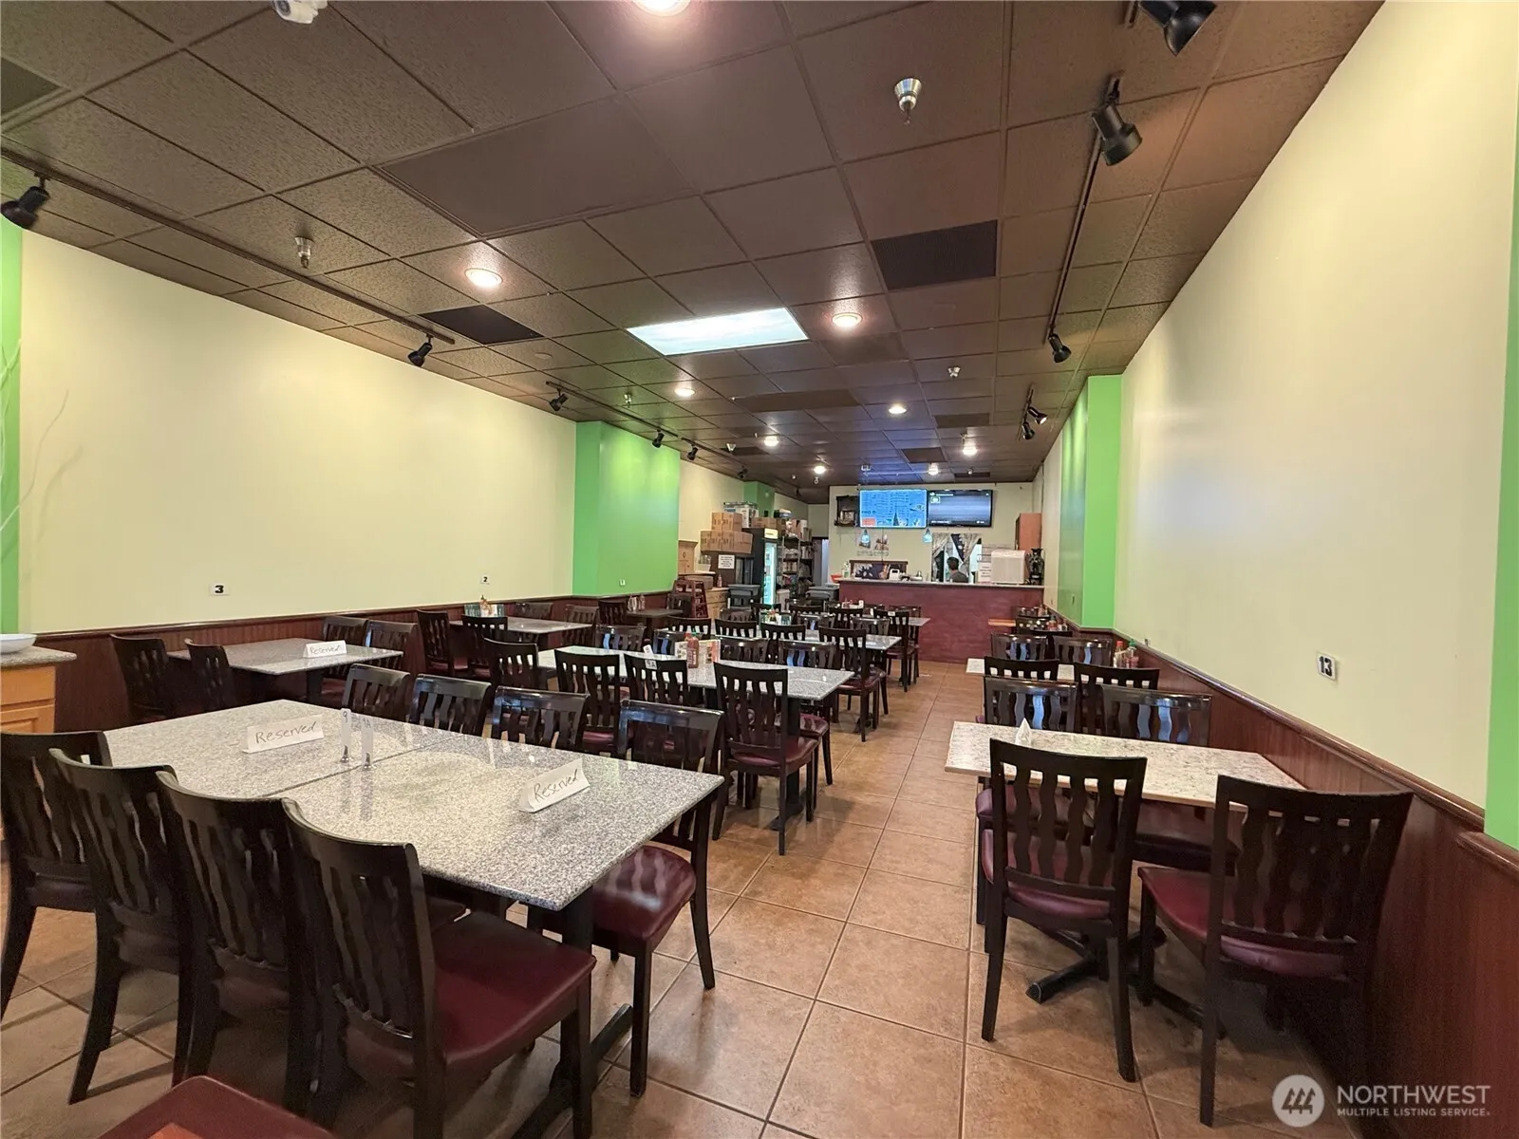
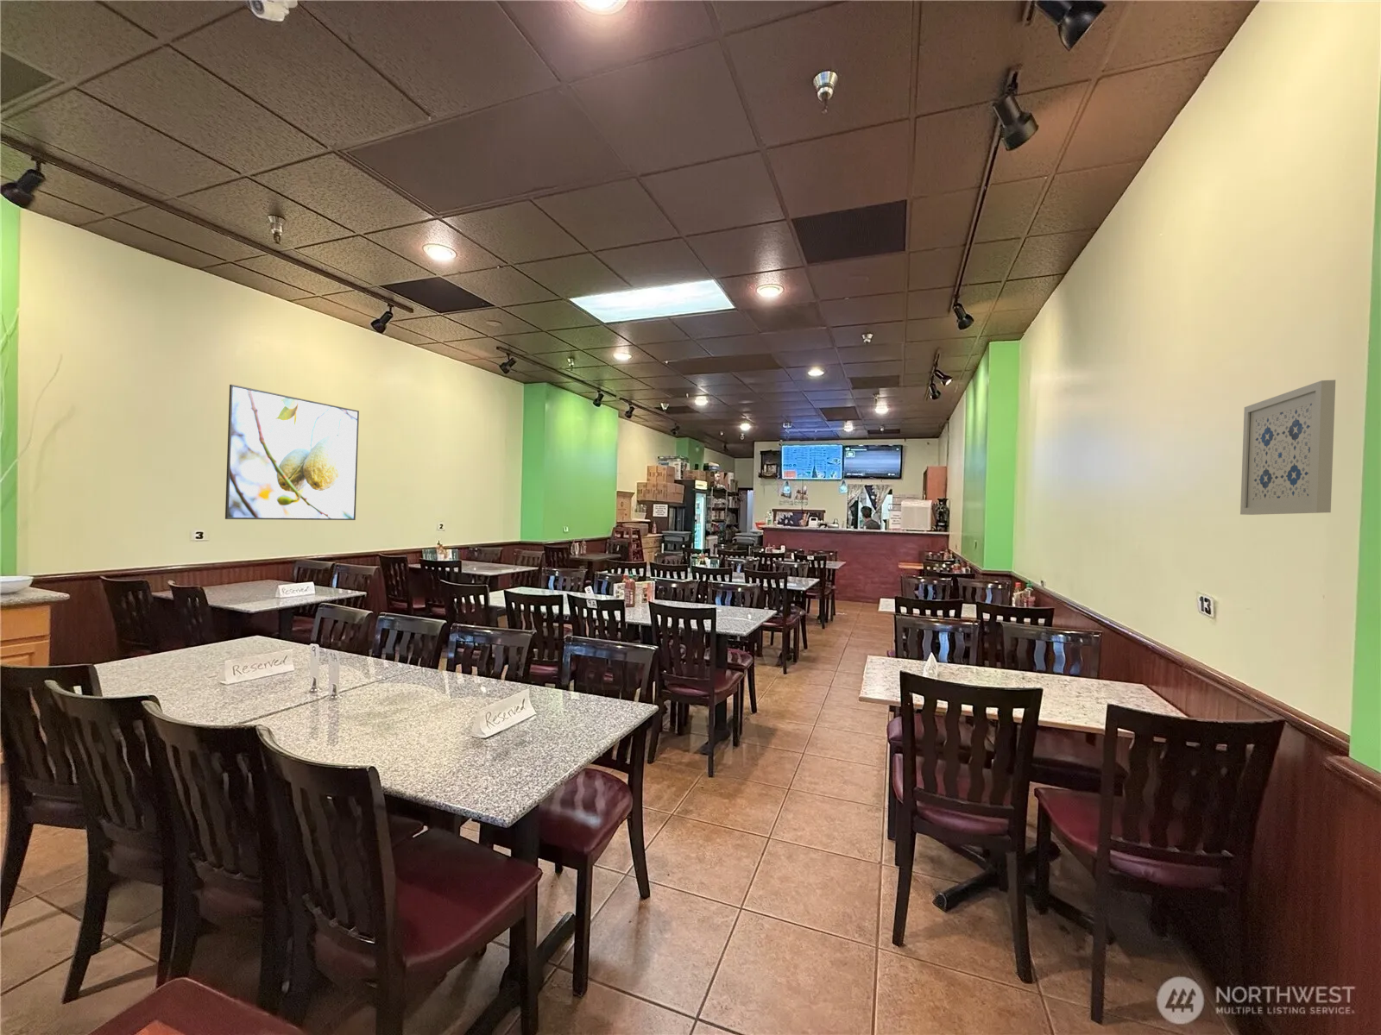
+ wall art [1240,379,1336,515]
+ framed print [224,384,360,521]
